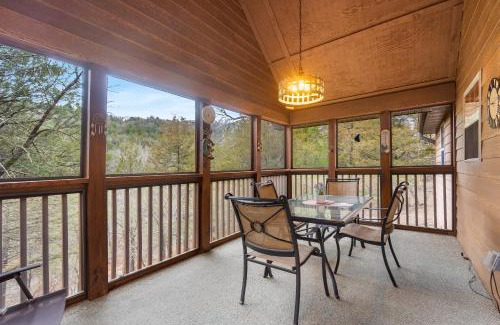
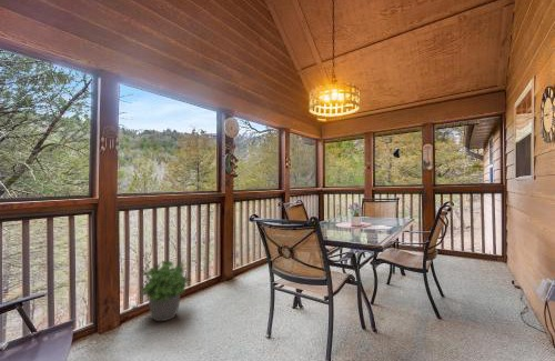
+ potted plant [139,259,191,322]
